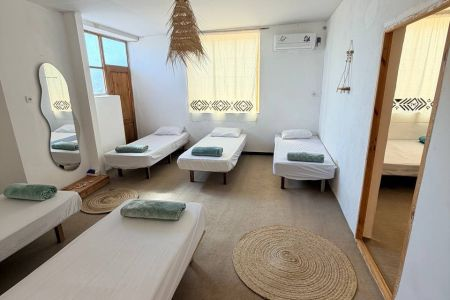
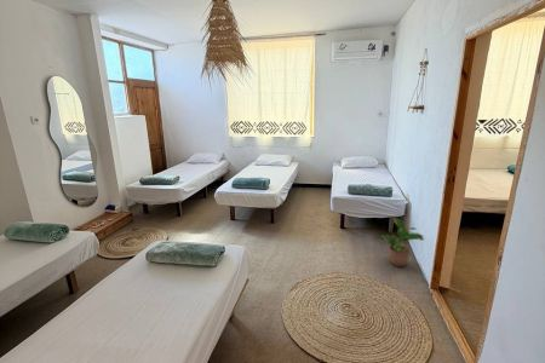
+ potted plant [379,215,425,267]
